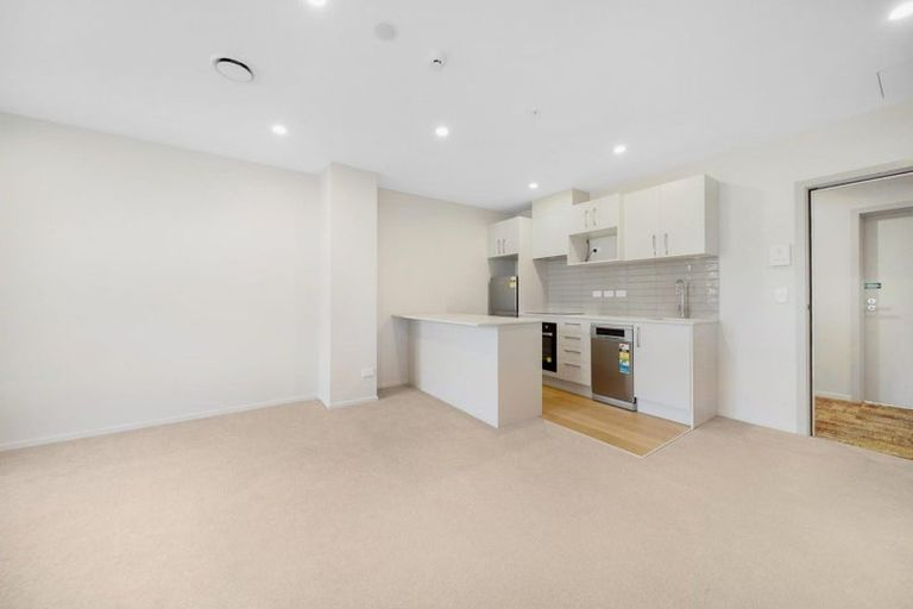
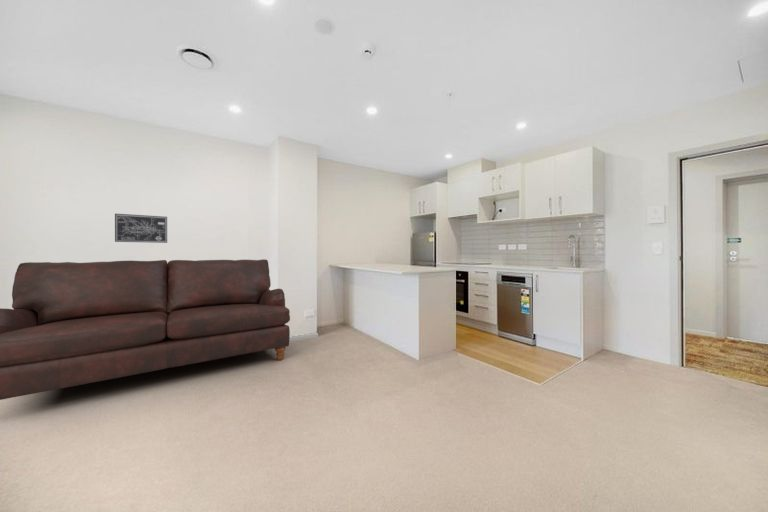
+ wall art [114,213,168,244]
+ sofa [0,258,291,401]
